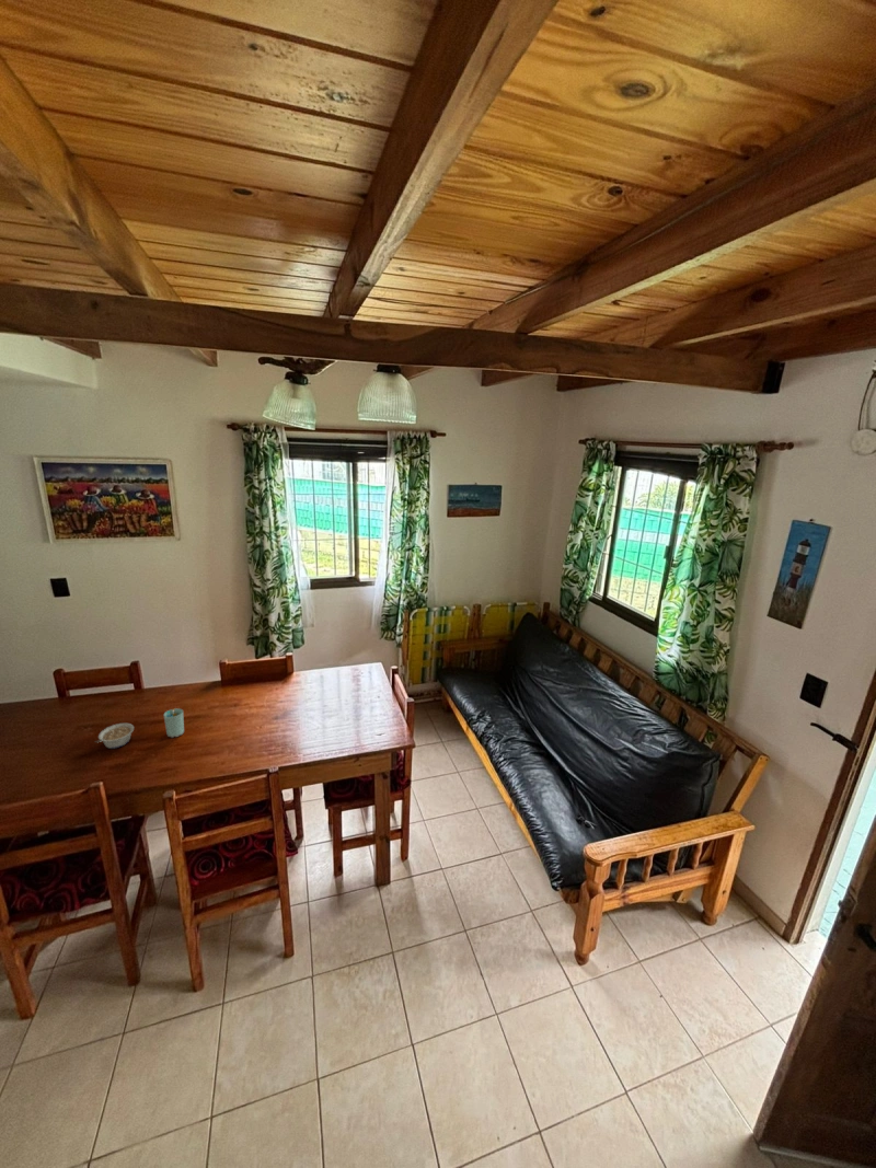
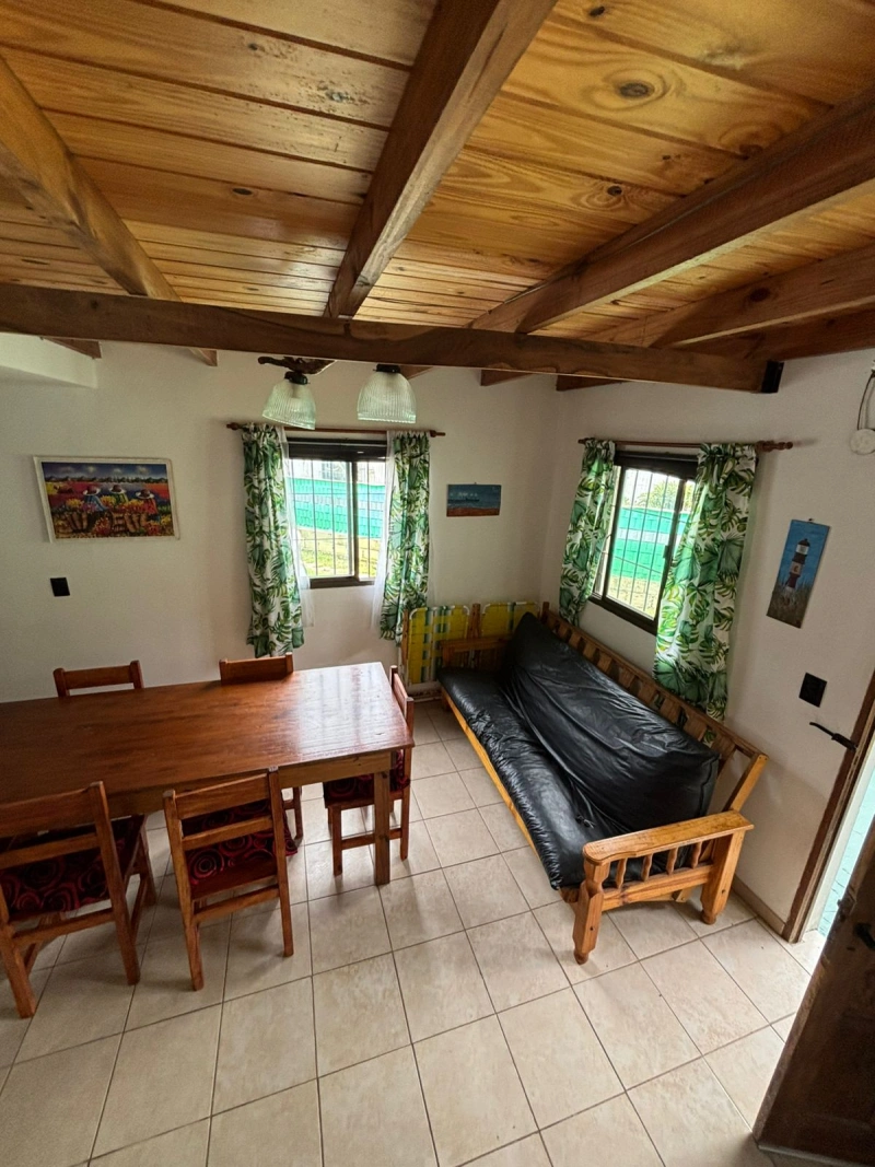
- legume [93,722,135,750]
- cup [163,707,185,739]
